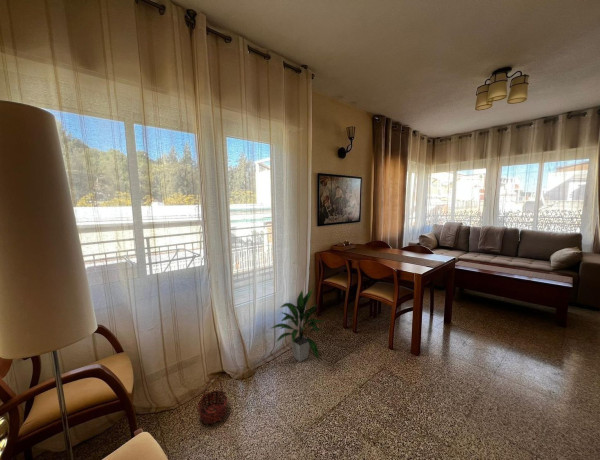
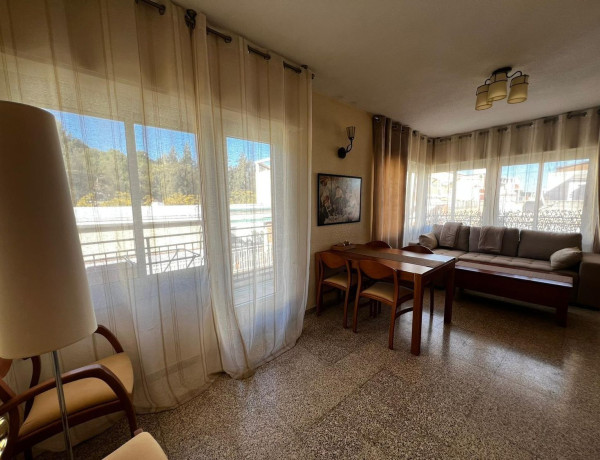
- indoor plant [269,288,325,363]
- basket [196,376,229,425]
